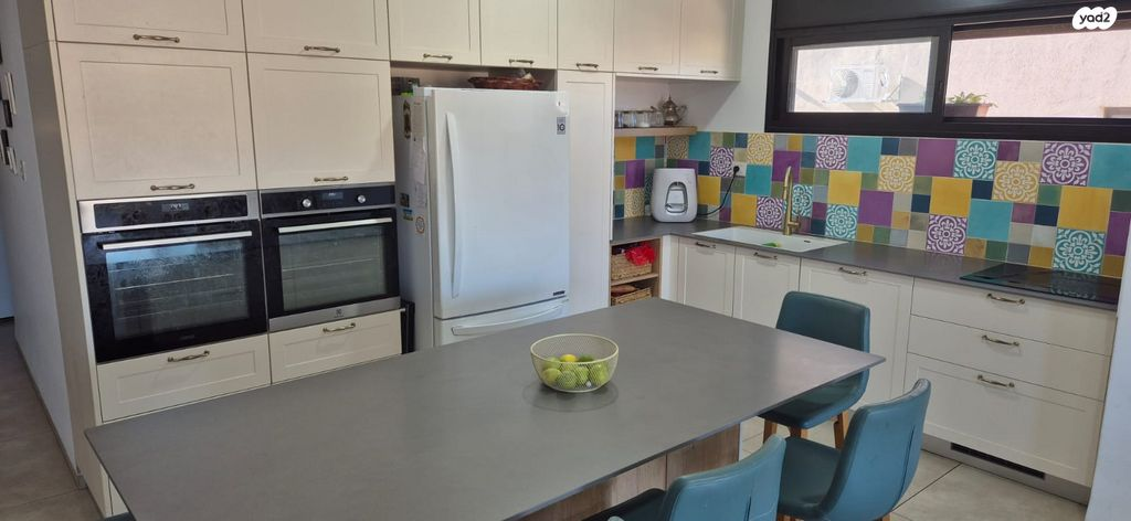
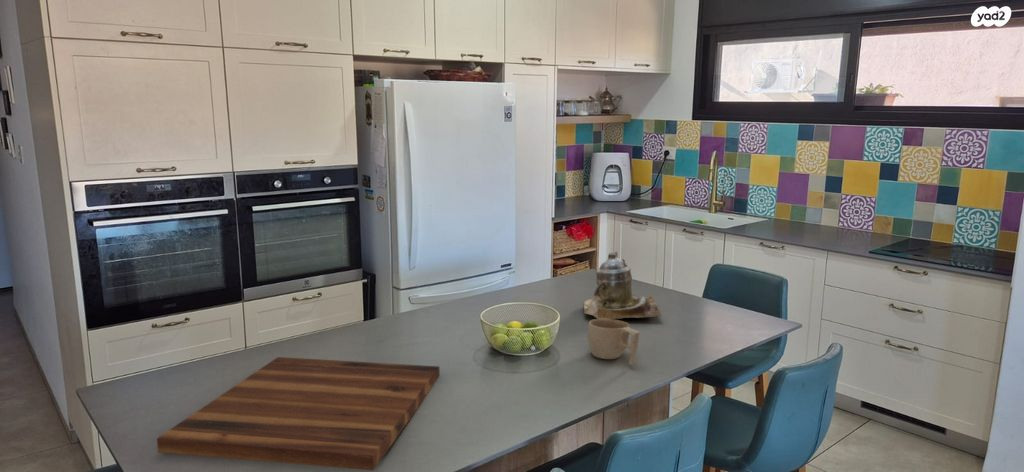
+ teapot [582,251,662,320]
+ cup [587,318,640,366]
+ cutting board [156,356,441,471]
